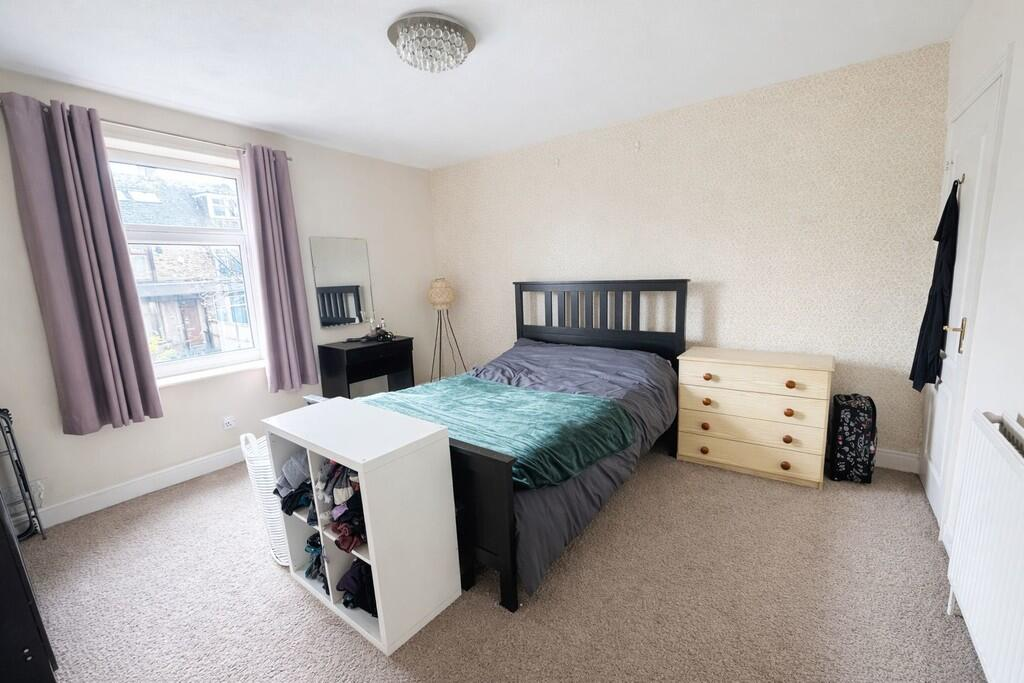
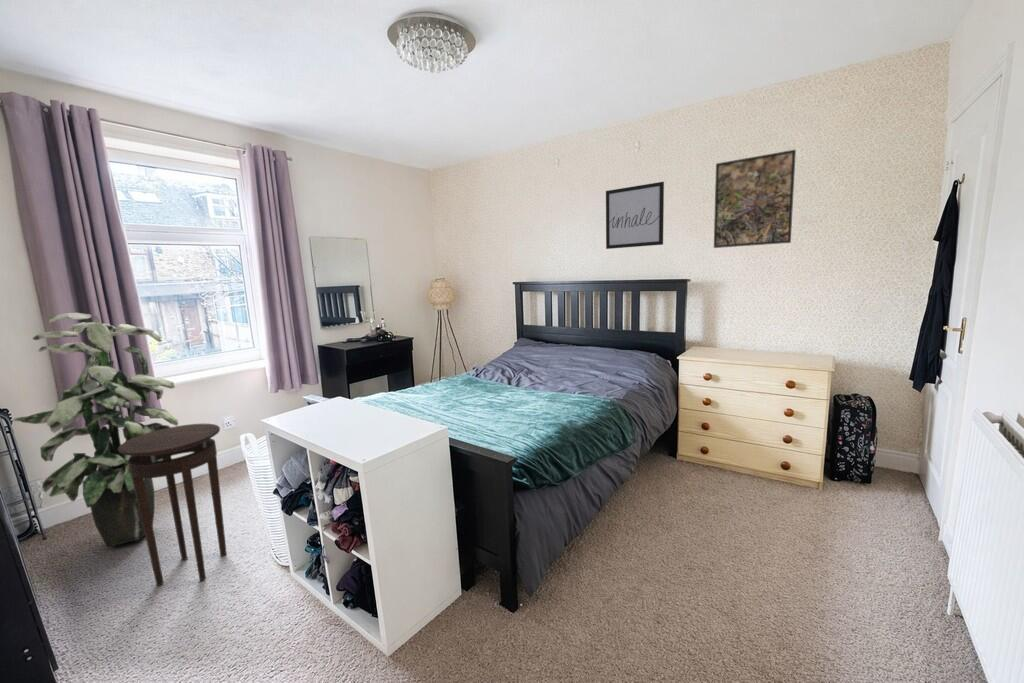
+ indoor plant [12,312,179,548]
+ wall art [605,181,665,250]
+ stool [118,423,228,587]
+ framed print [713,149,797,249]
